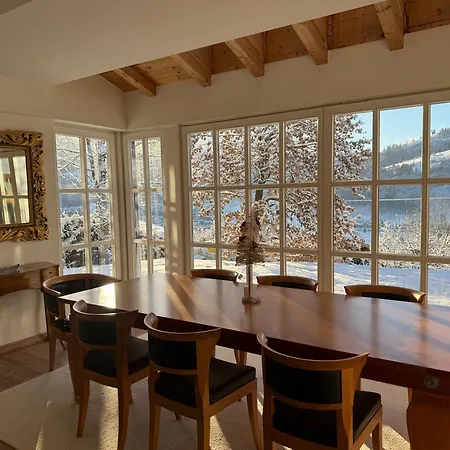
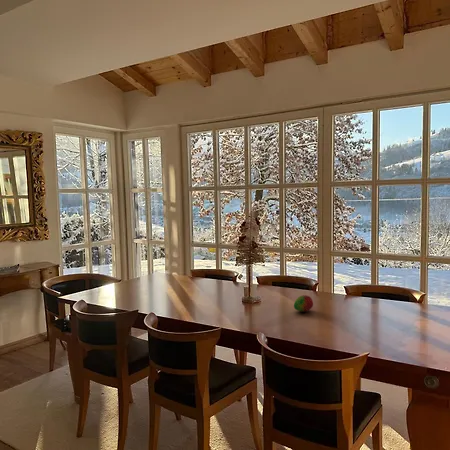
+ fruit [293,294,314,313]
